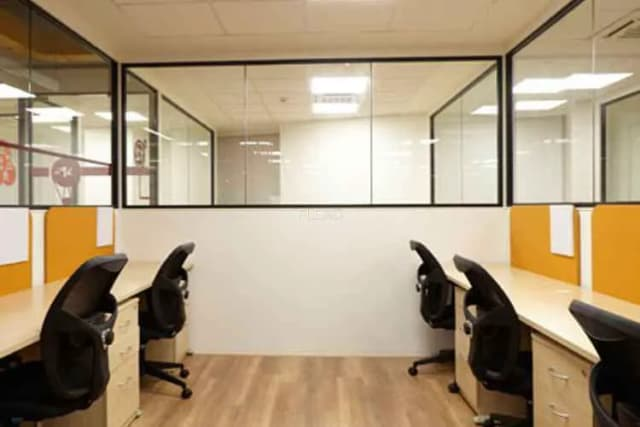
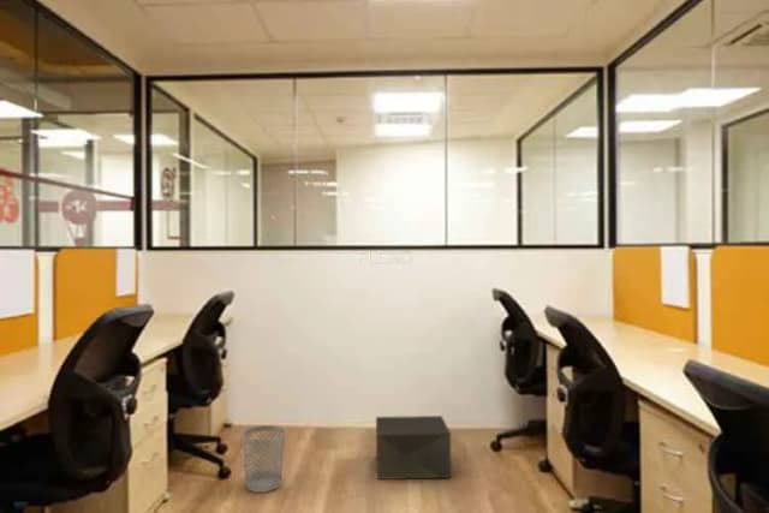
+ storage box [375,414,452,481]
+ wastebasket [240,424,287,494]
